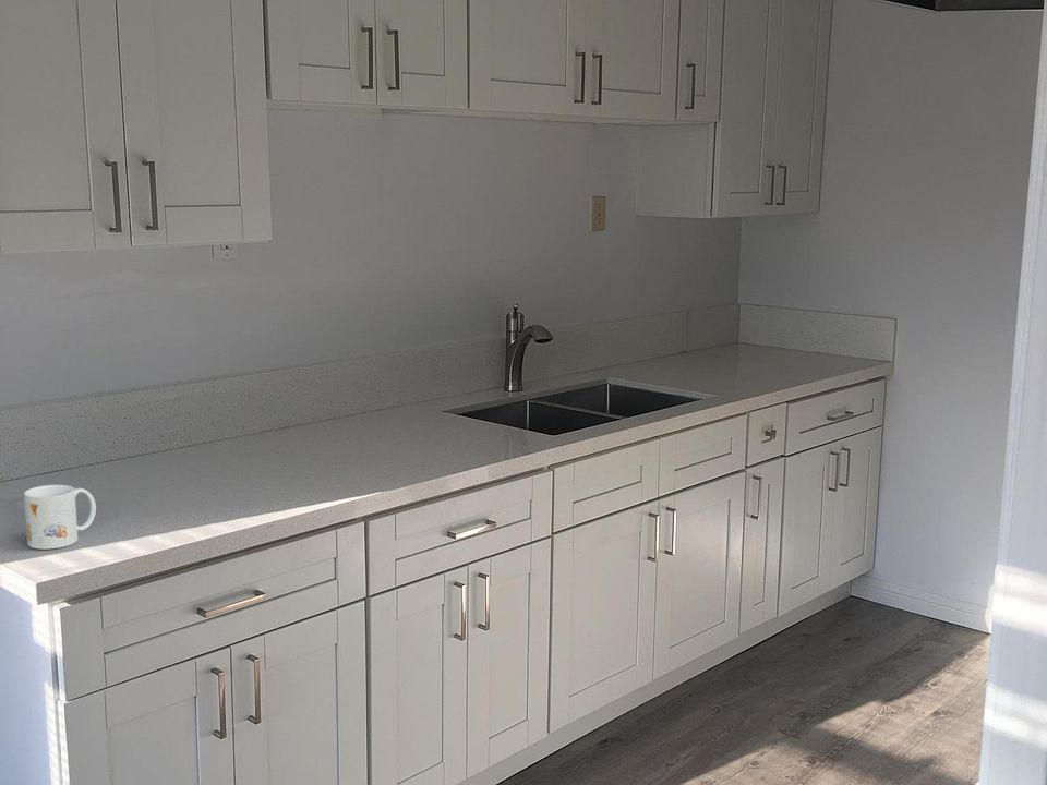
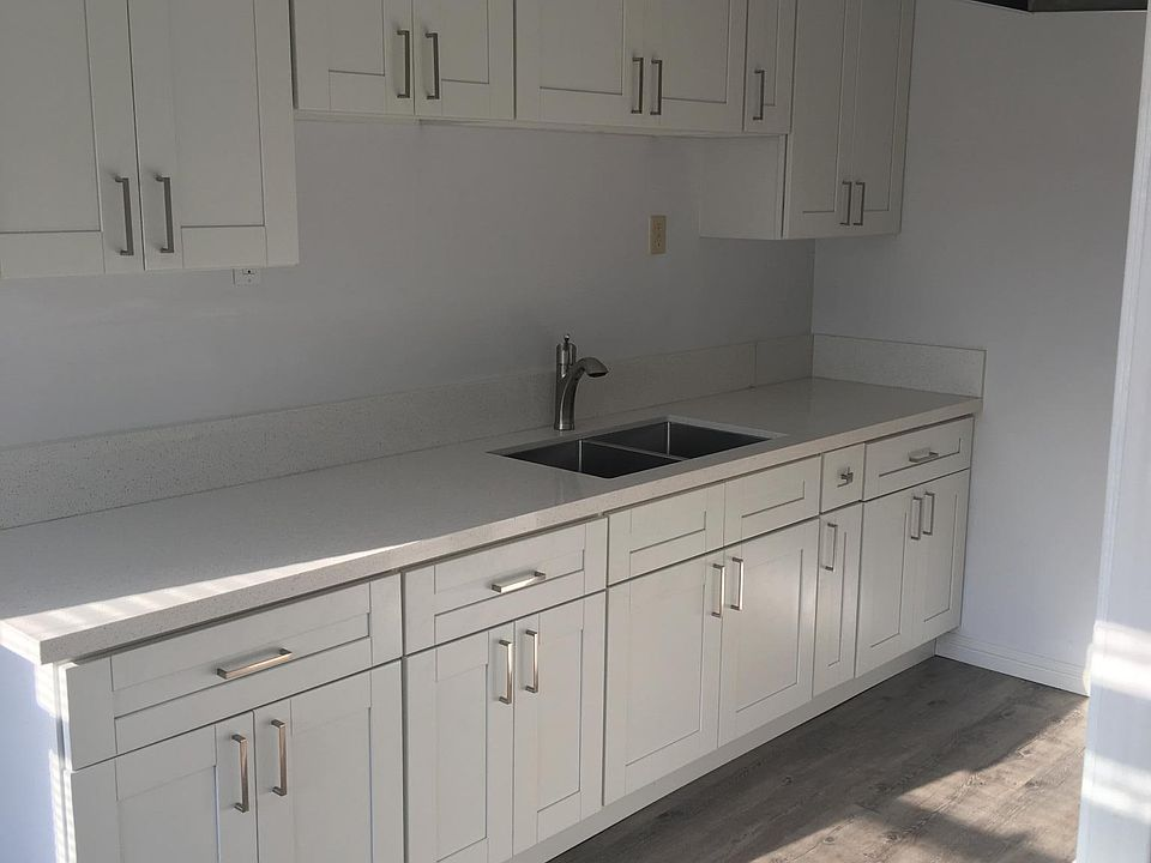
- mug [23,484,97,550]
